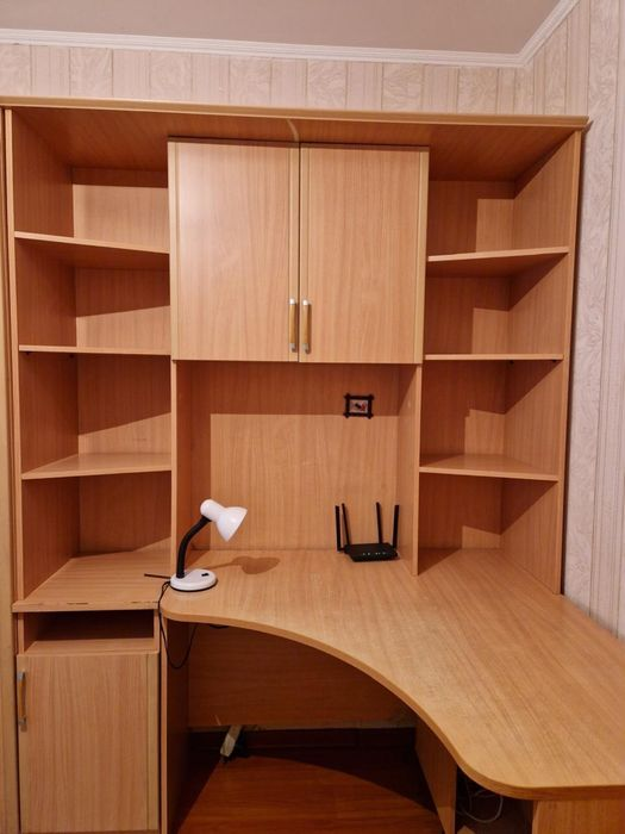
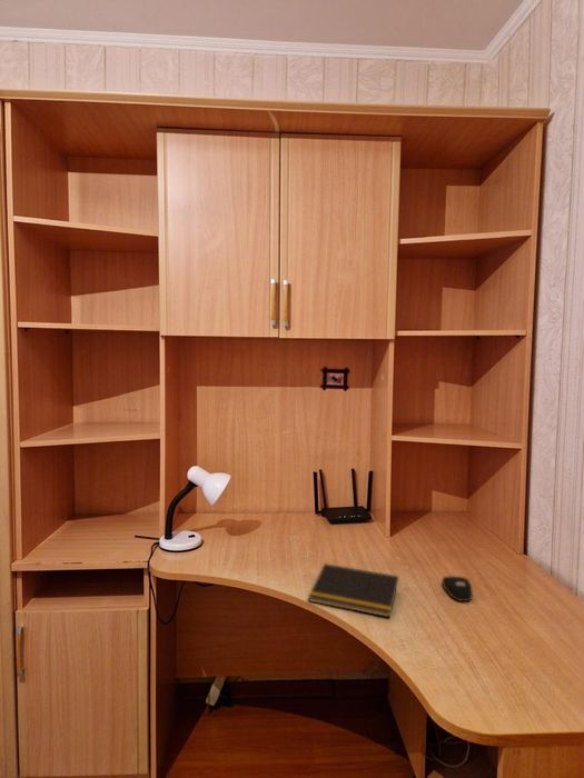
+ notepad [307,562,399,618]
+ computer mouse [441,573,474,602]
